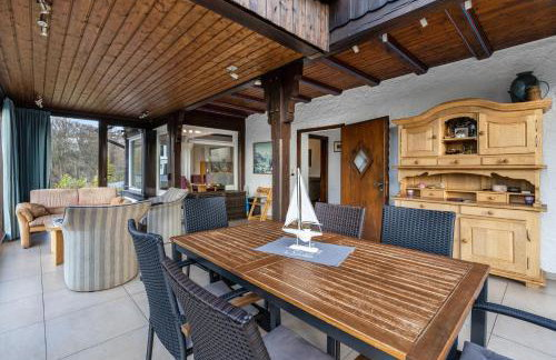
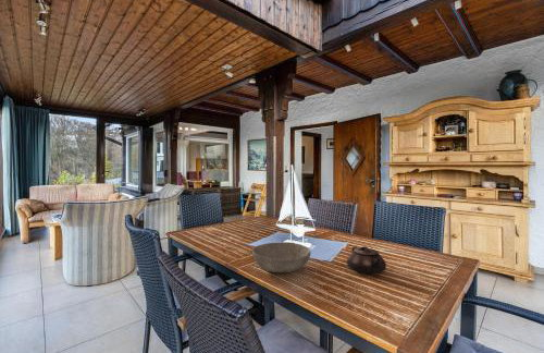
+ teapot [346,245,387,275]
+ bowl [251,241,311,273]
